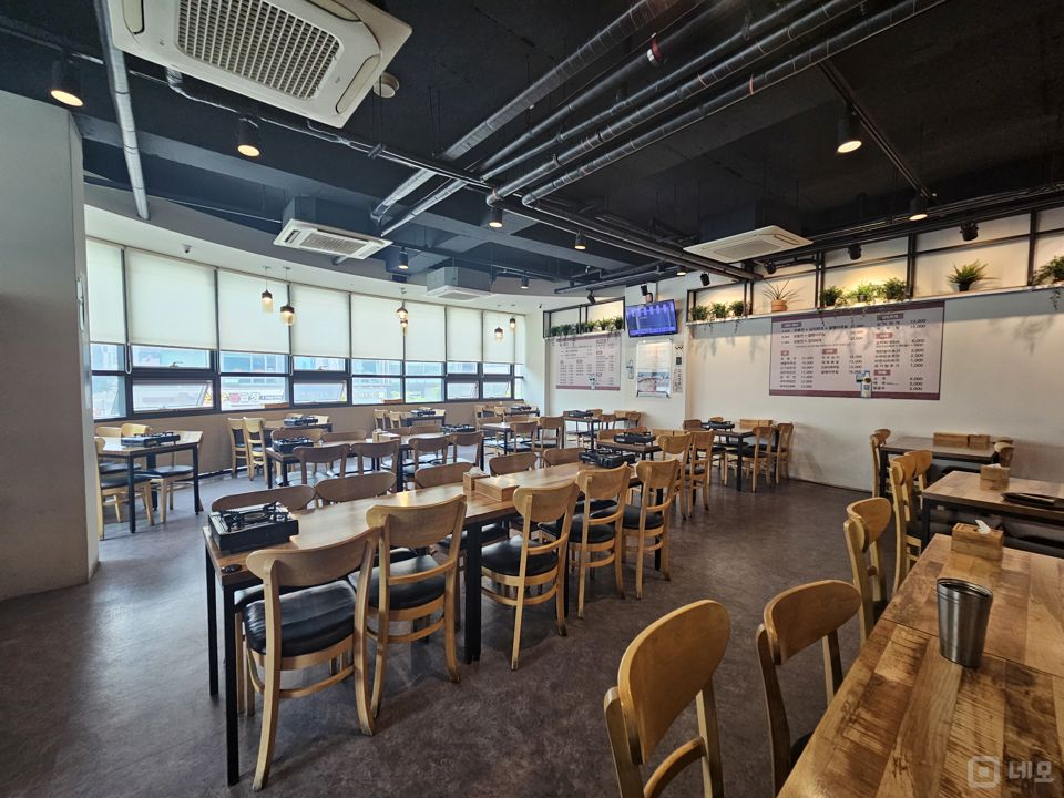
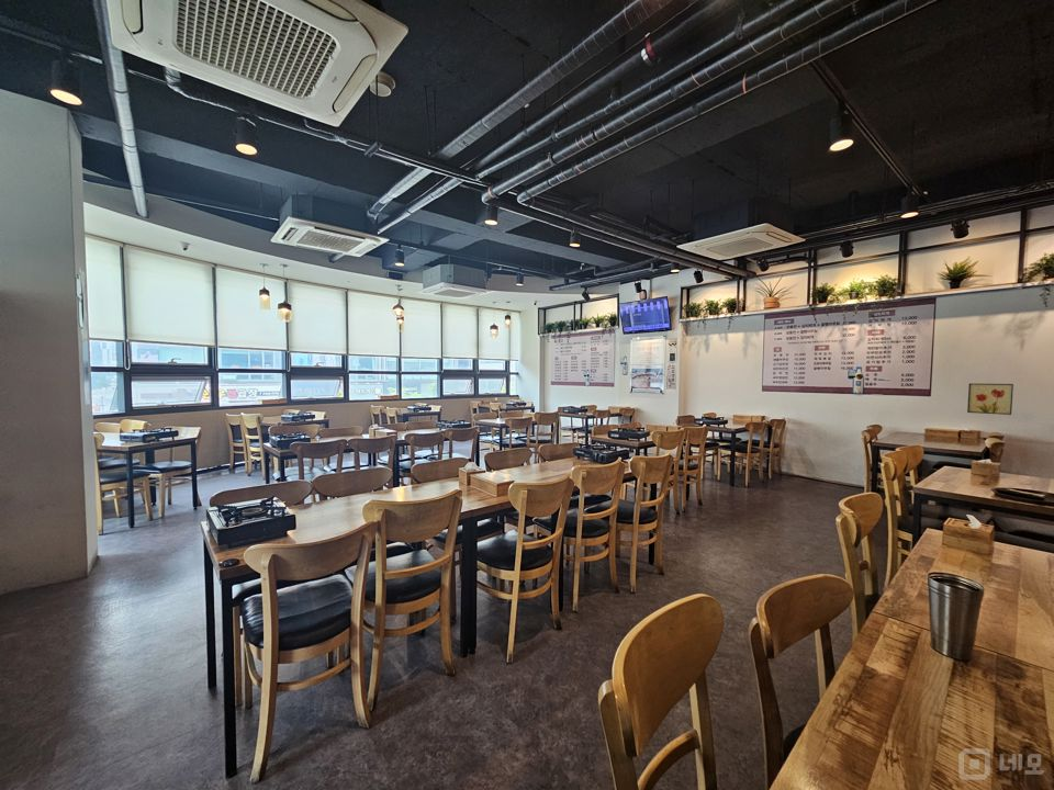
+ wall art [966,382,1014,416]
